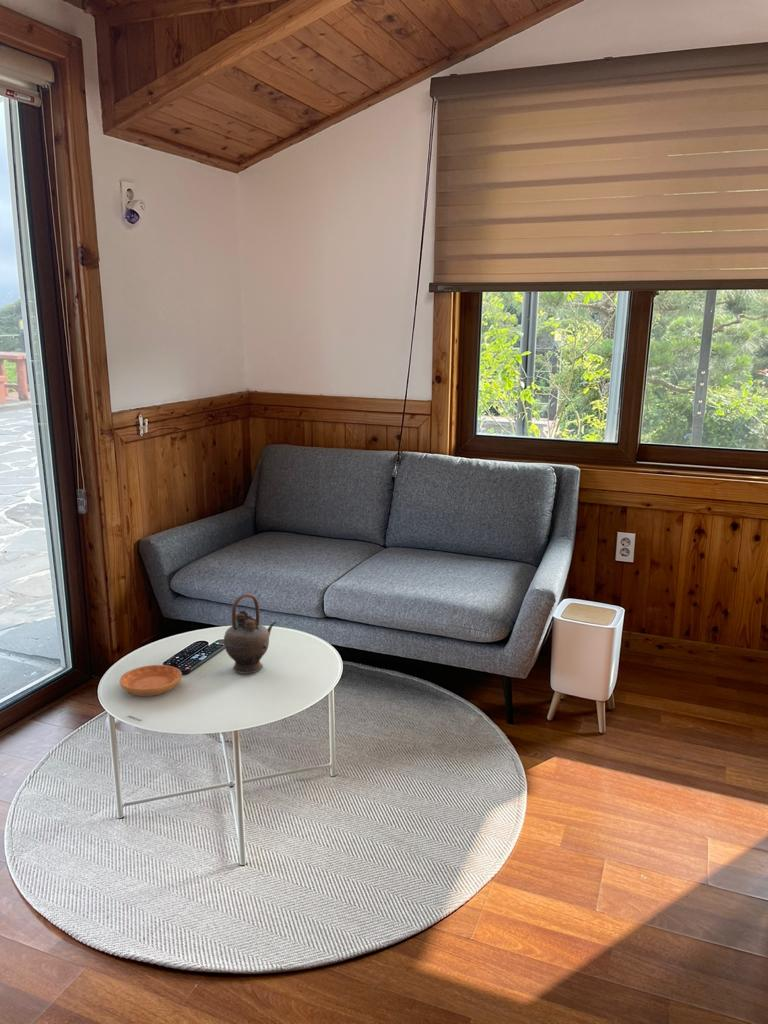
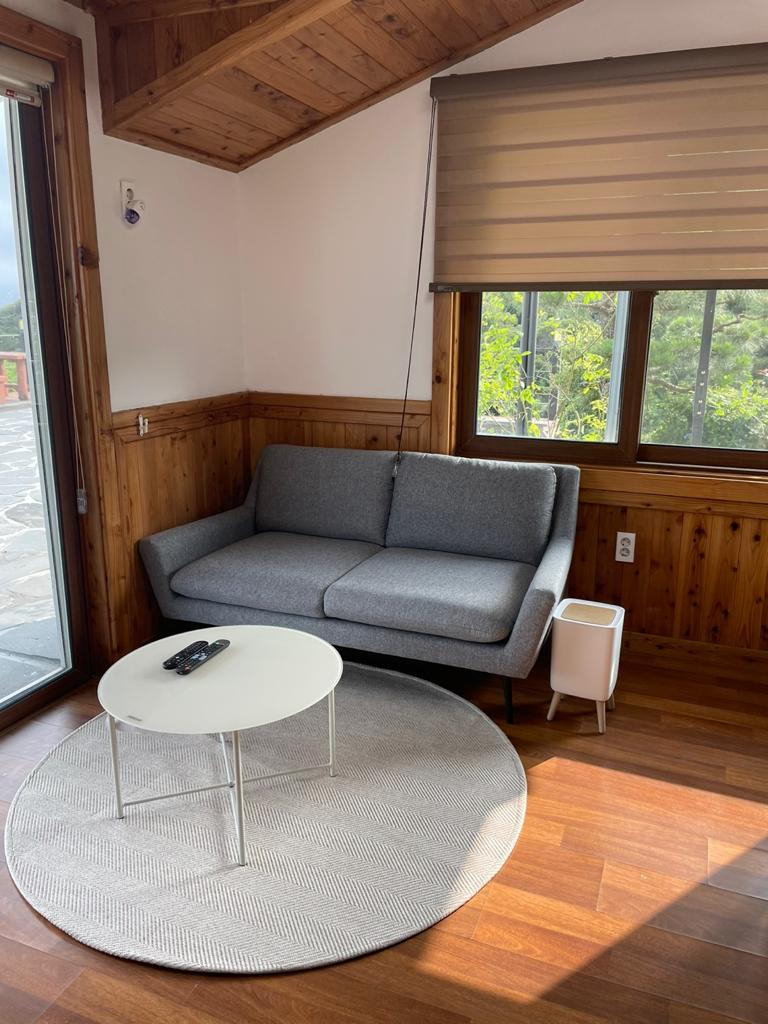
- teapot [223,593,277,675]
- saucer [119,664,183,697]
